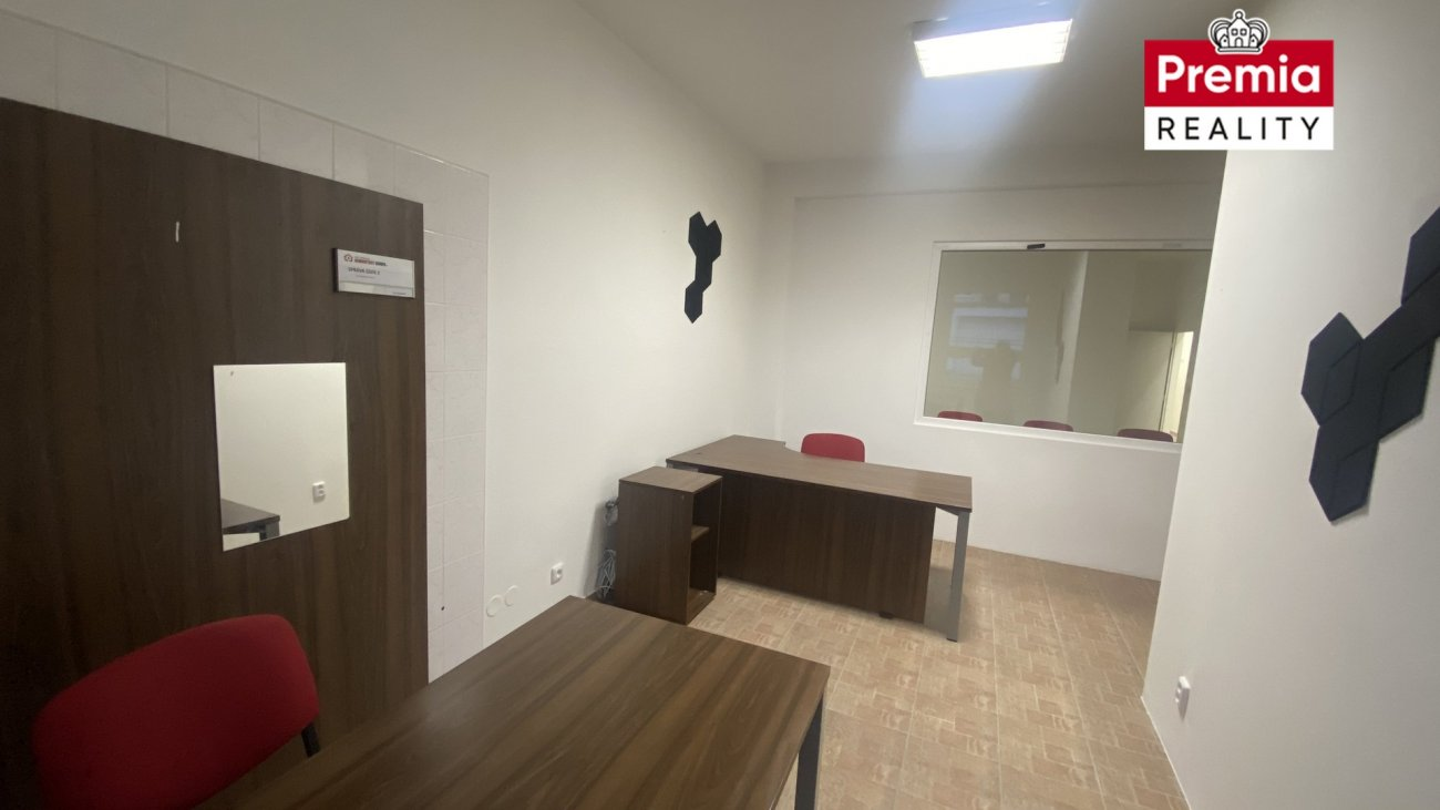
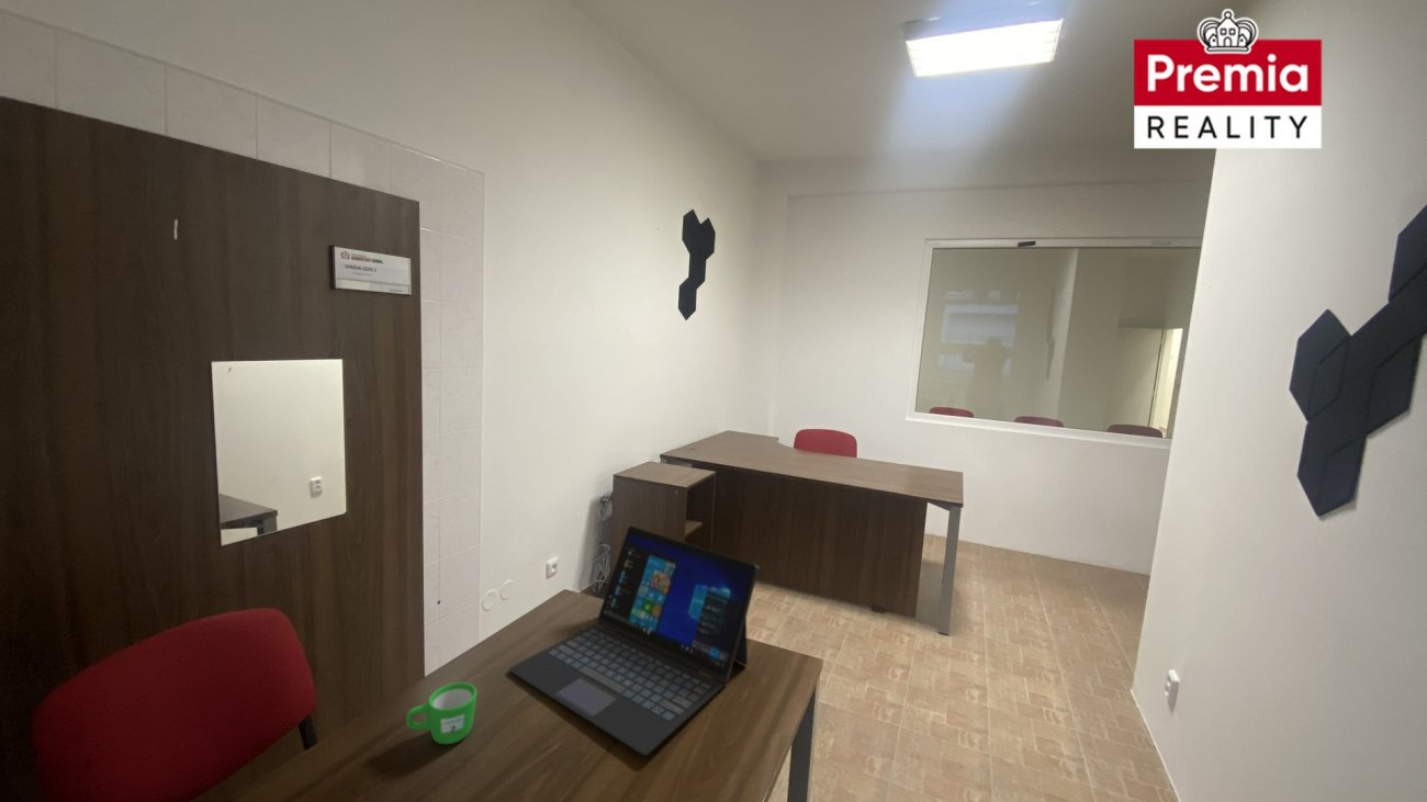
+ mug [405,681,477,745]
+ laptop [508,524,760,756]
